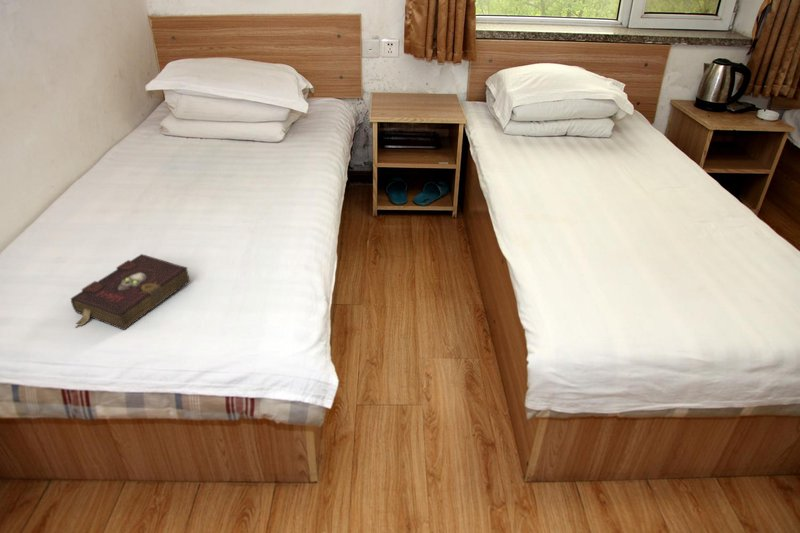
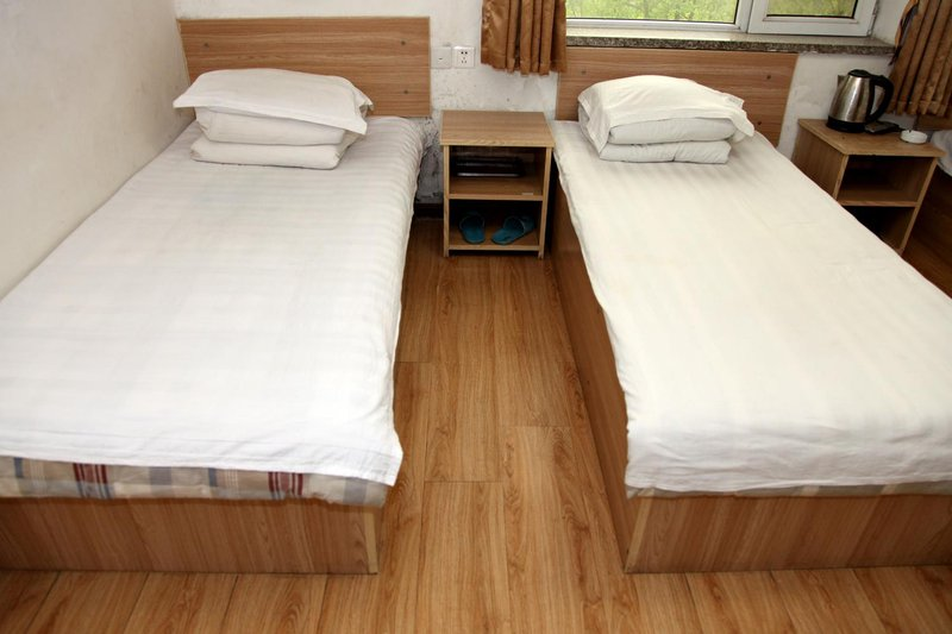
- book [70,253,191,331]
